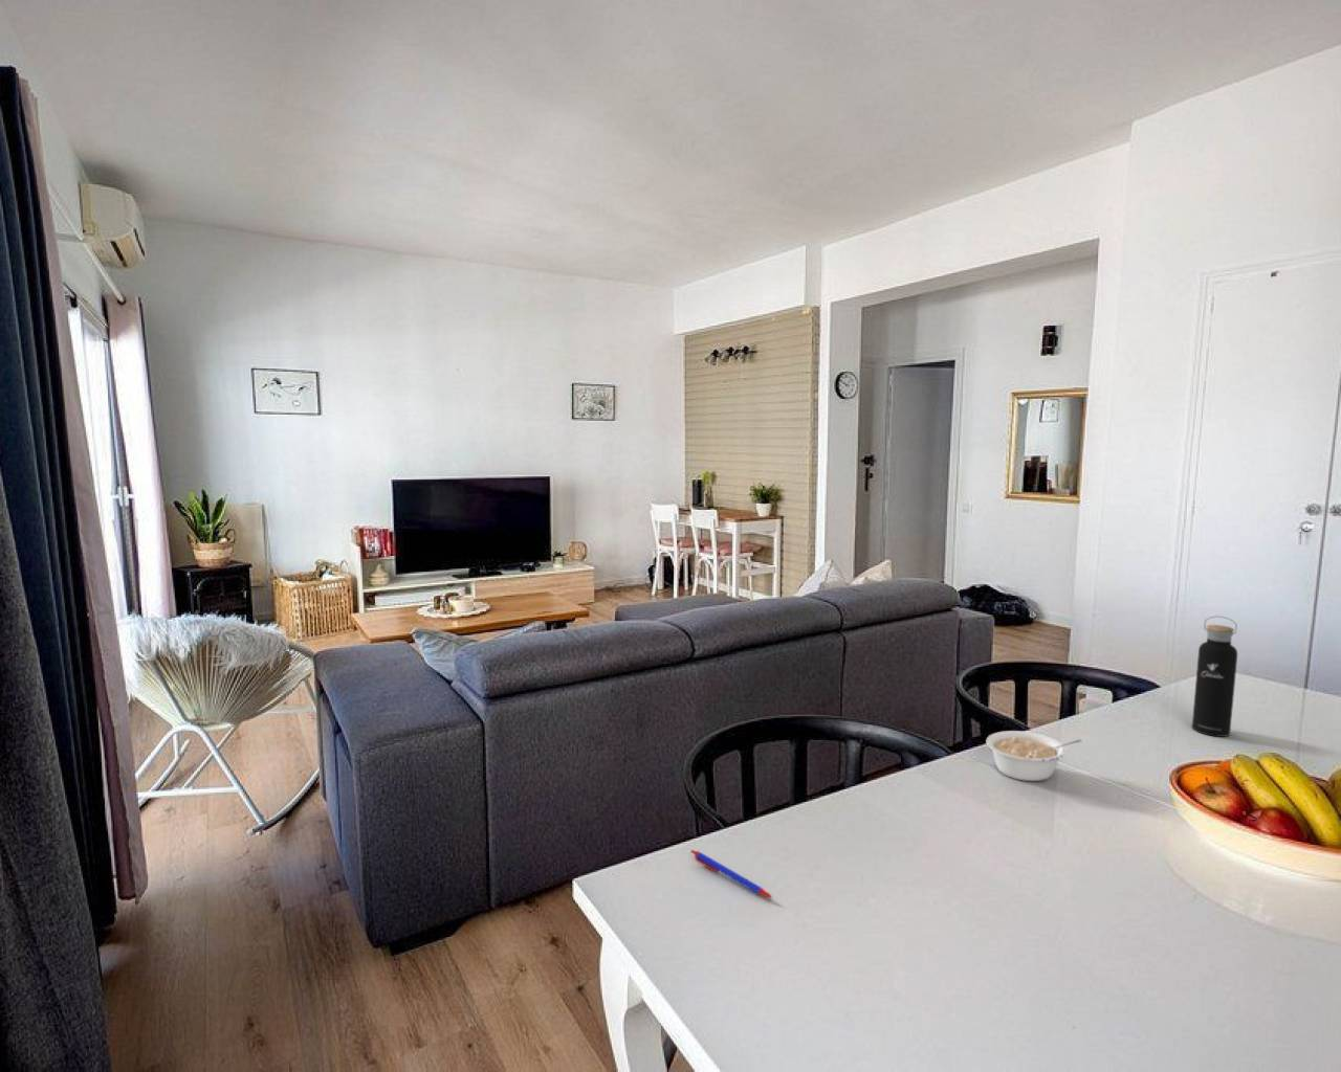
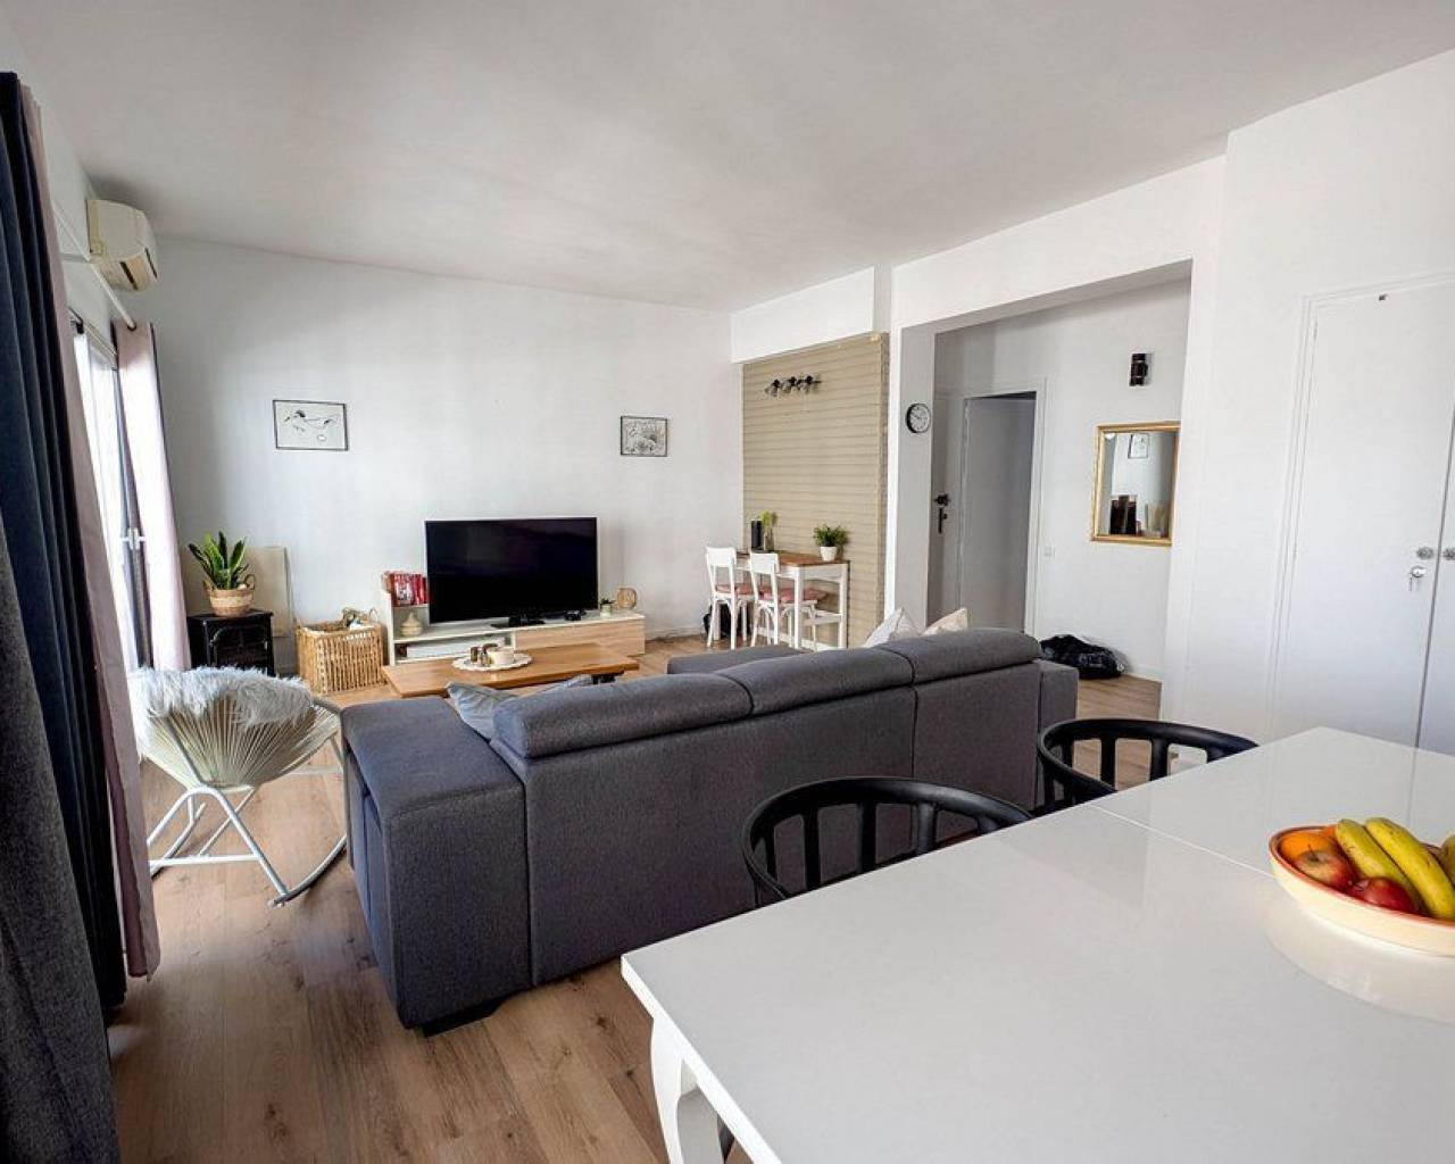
- legume [985,730,1084,782]
- water bottle [1191,616,1238,738]
- pen [691,849,774,899]
